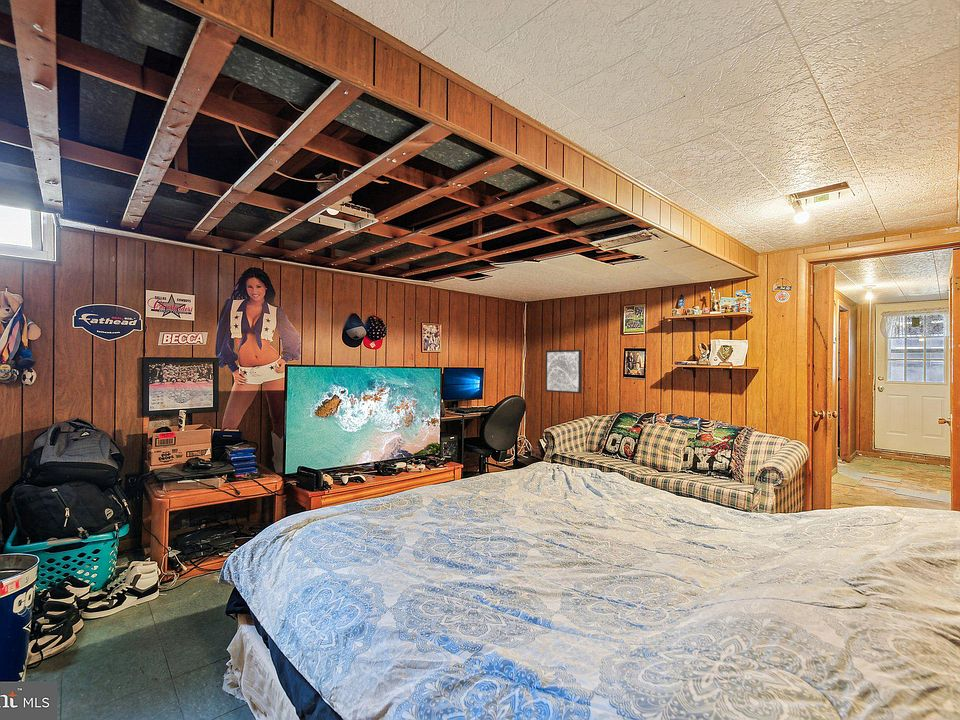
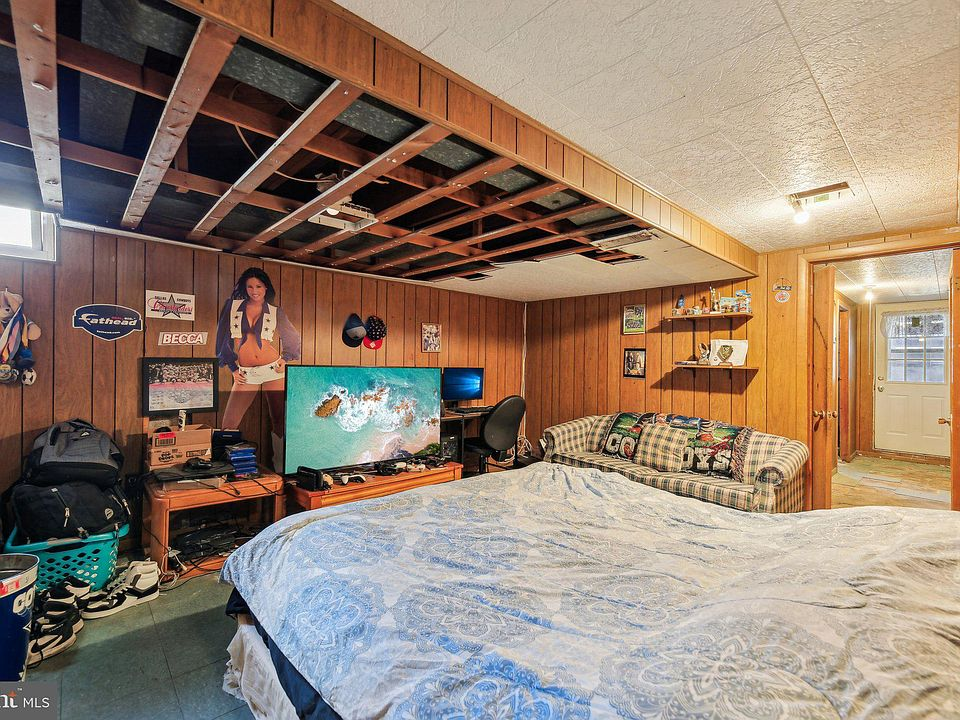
- wall art [544,349,583,394]
